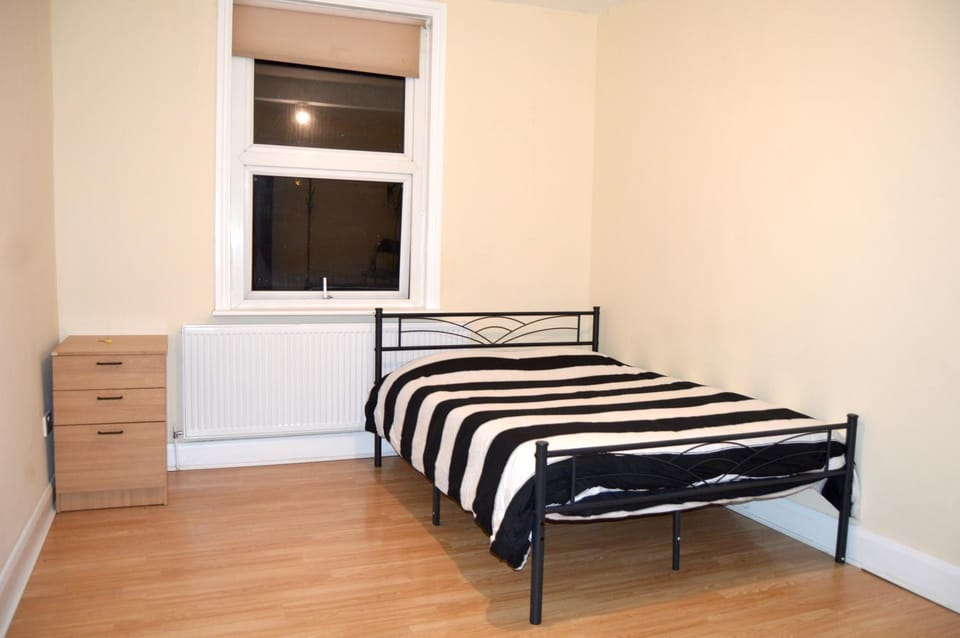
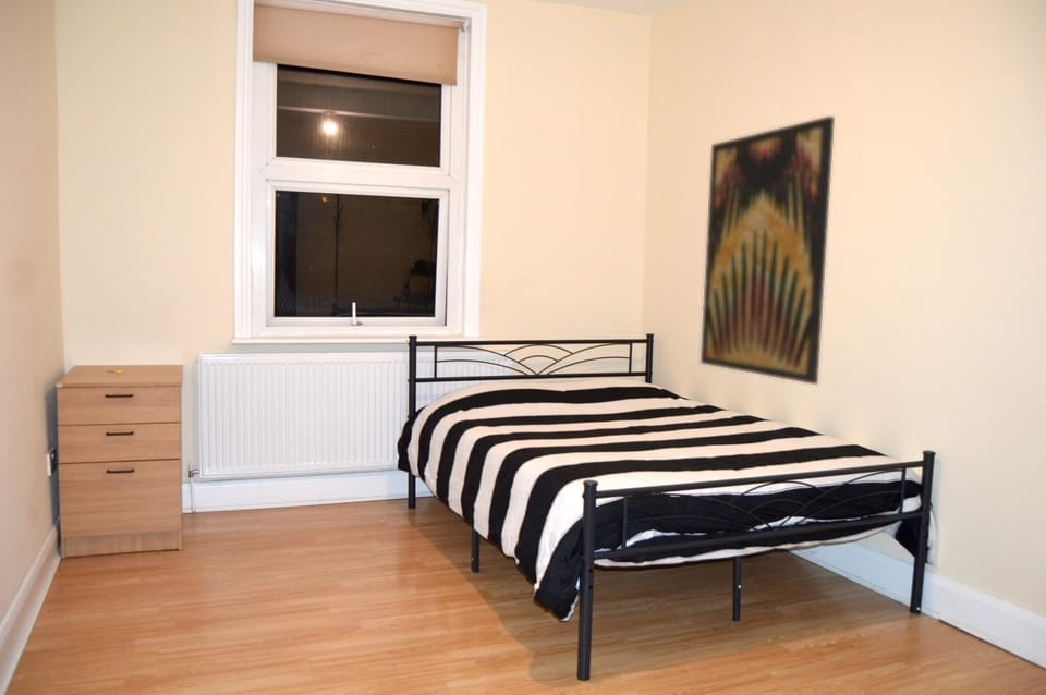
+ wall art [700,115,836,386]
